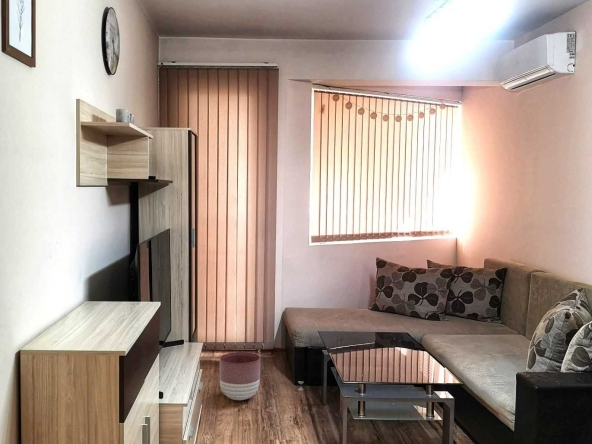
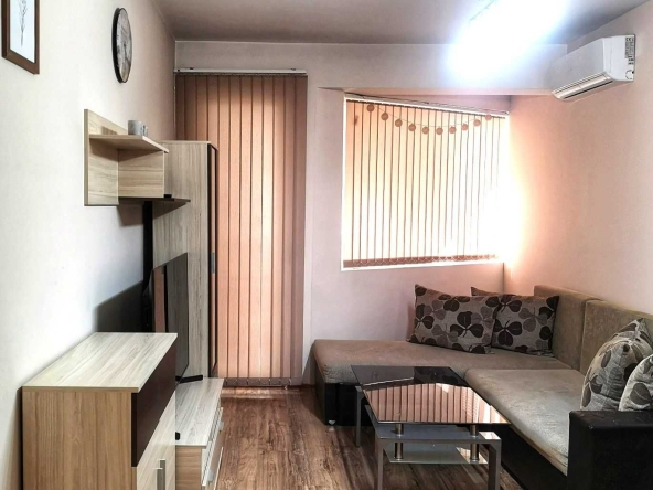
- planter [219,351,261,401]
